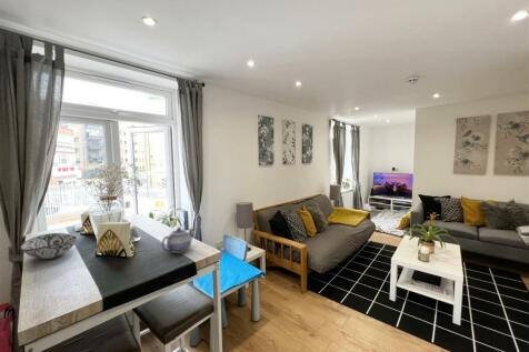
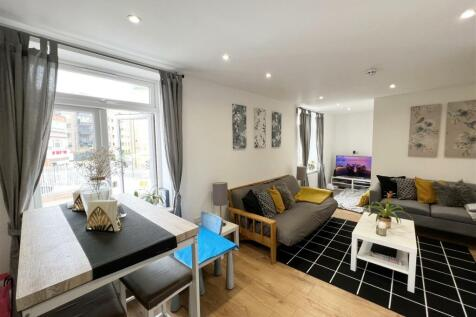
- decorative bowl [19,232,79,260]
- teapot [160,227,194,254]
